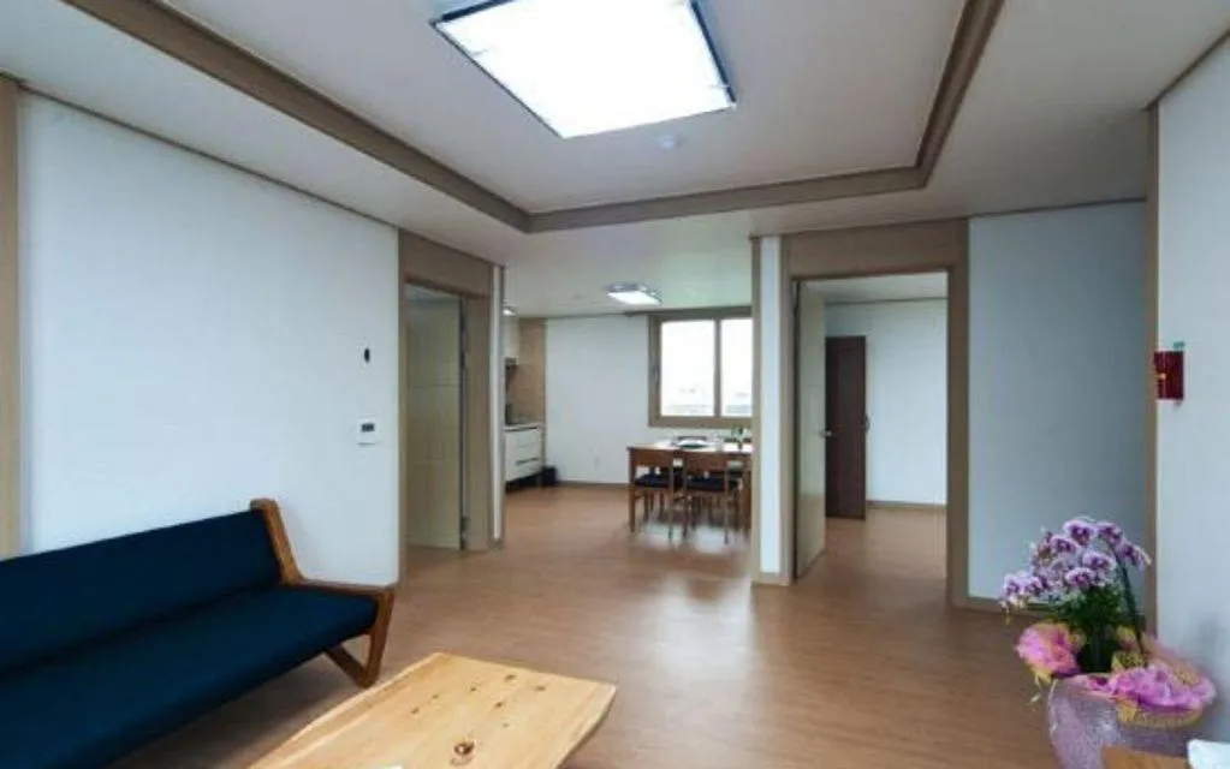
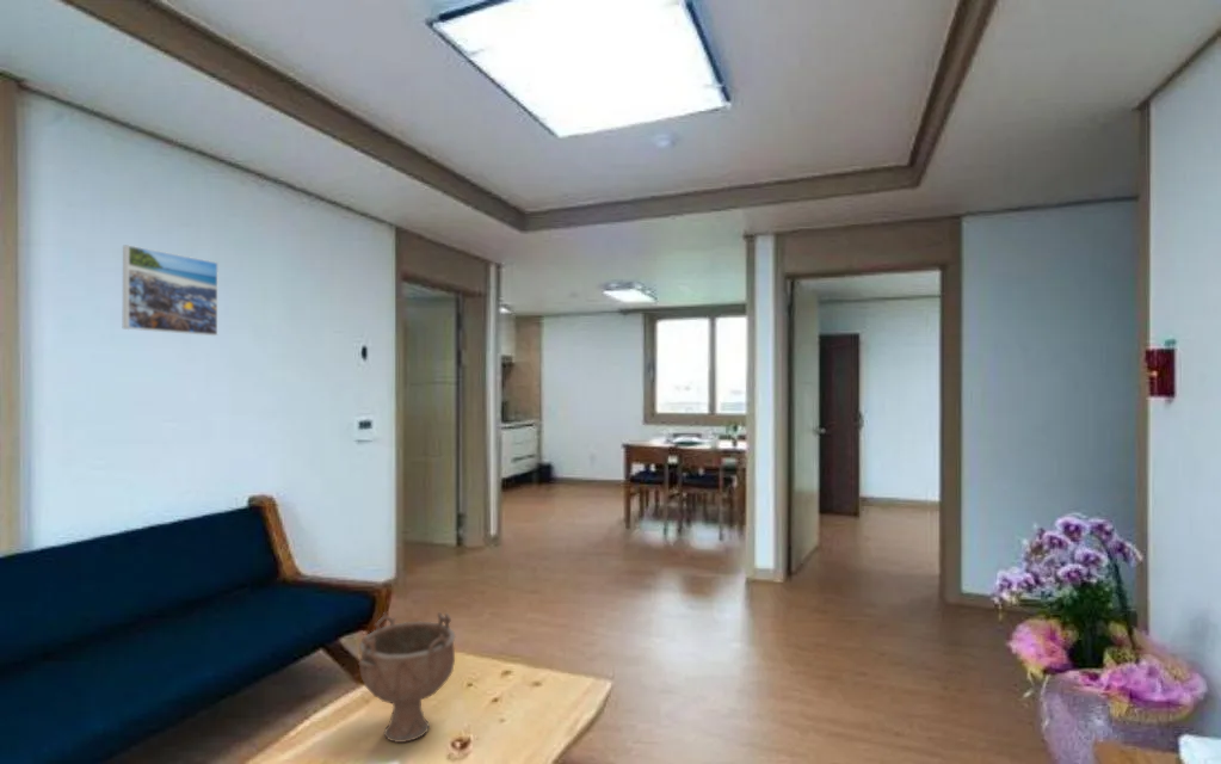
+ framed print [122,244,220,337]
+ decorative bowl [358,611,457,744]
